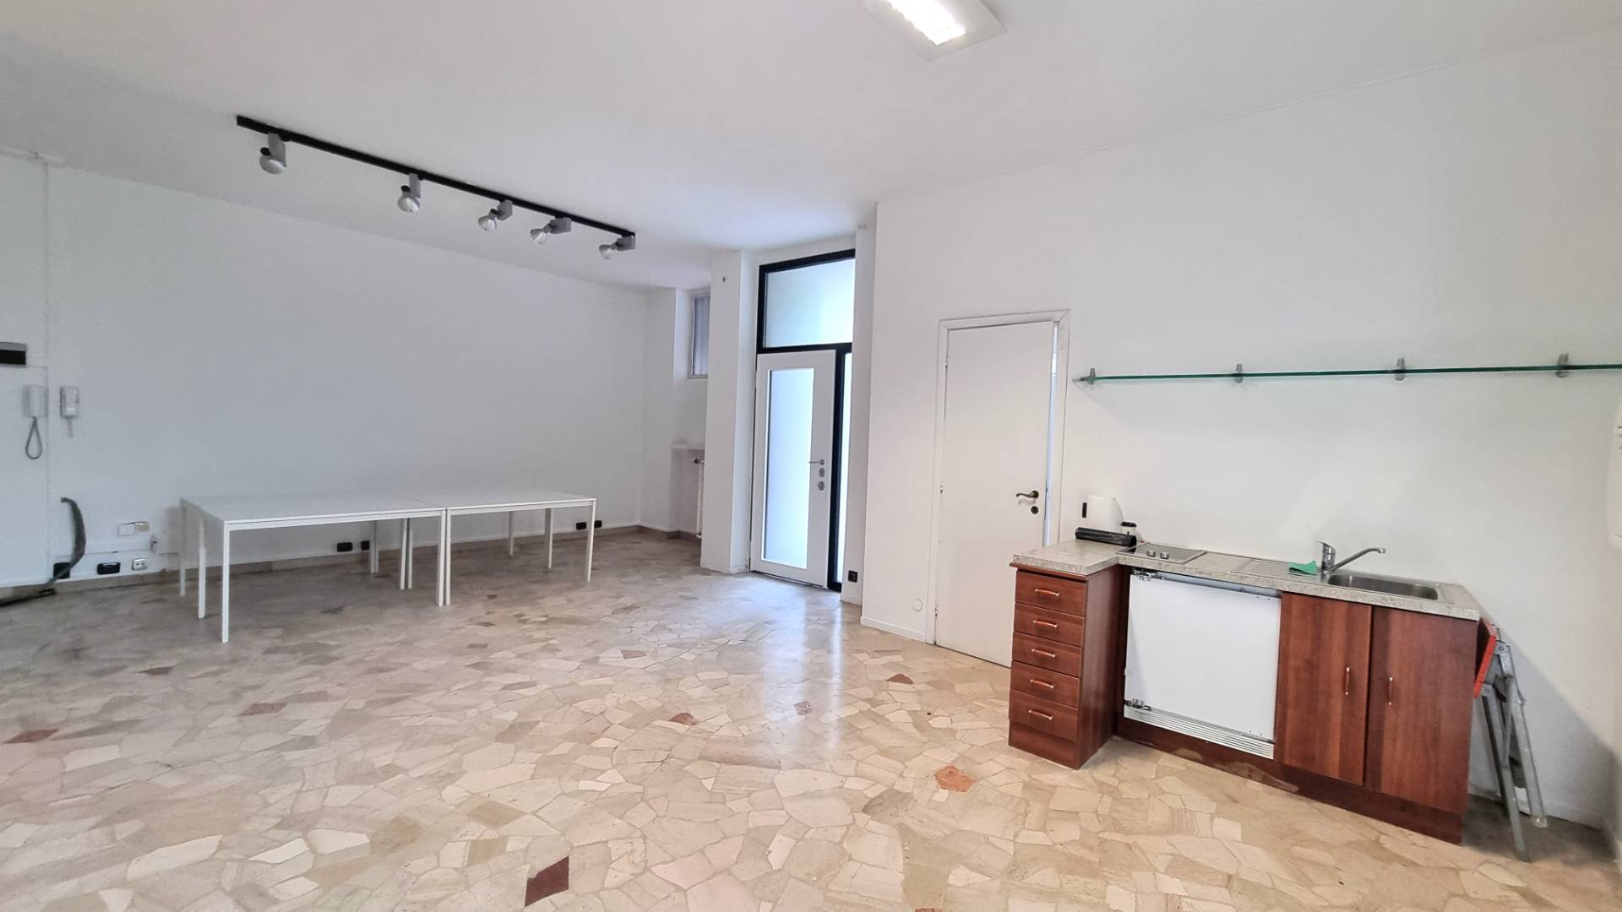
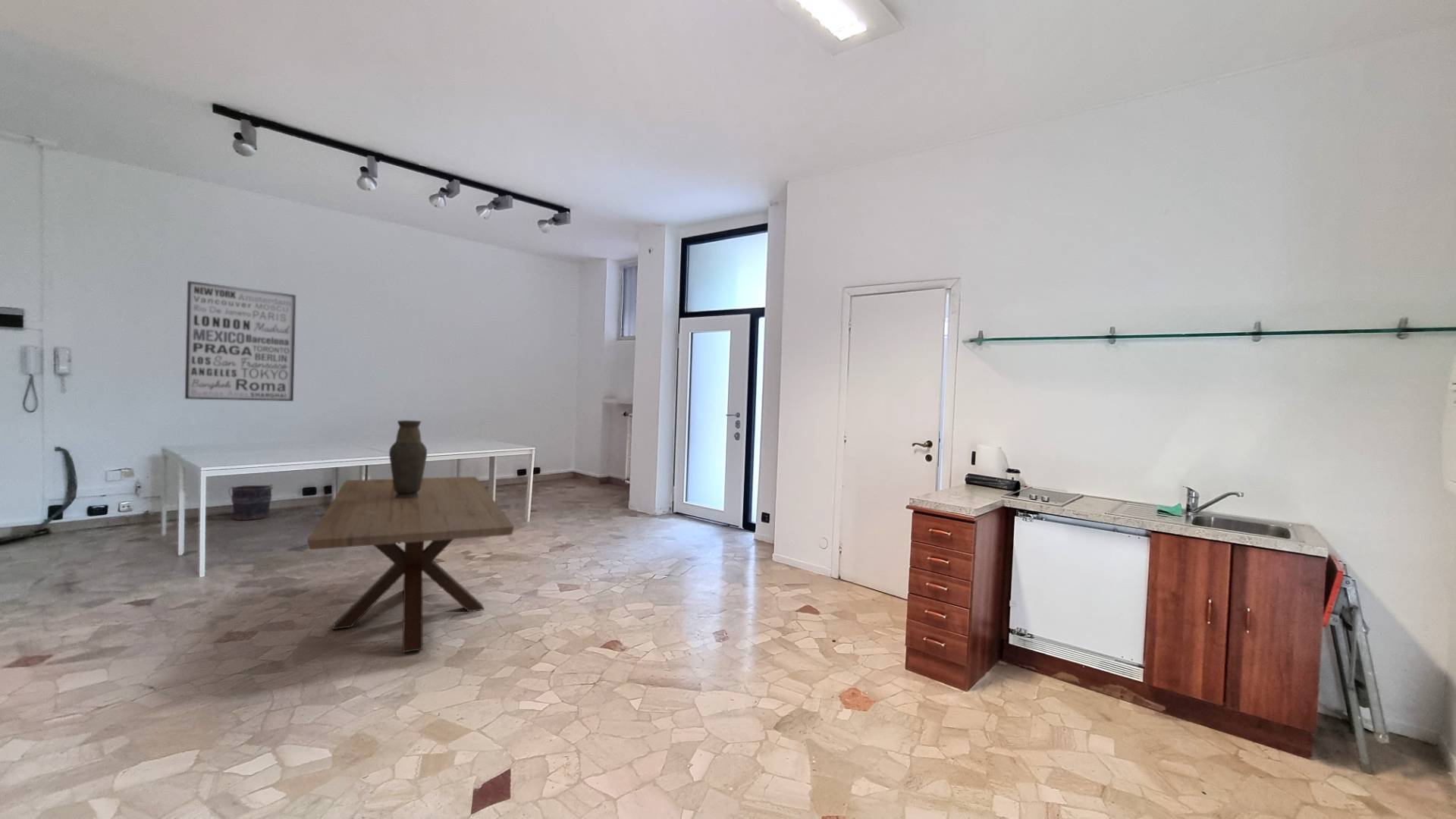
+ bucket [228,483,274,521]
+ dining table [306,476,515,654]
+ wall art [184,280,297,402]
+ vase [388,419,428,498]
